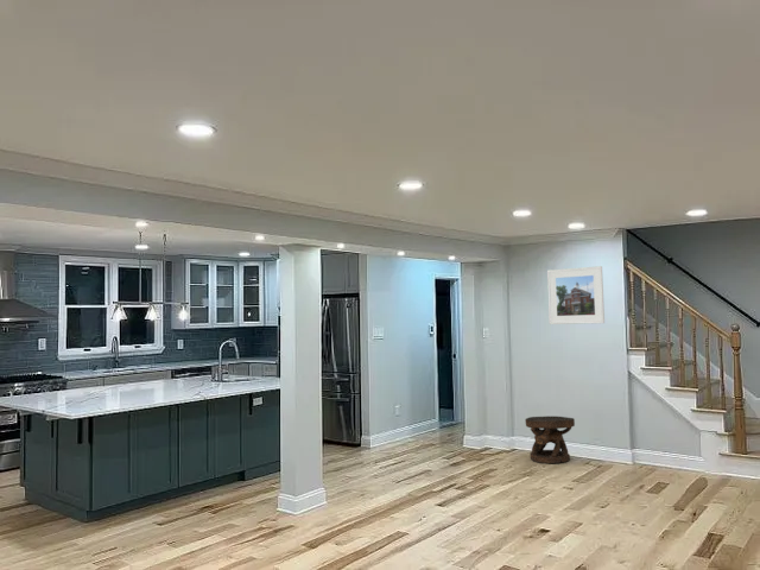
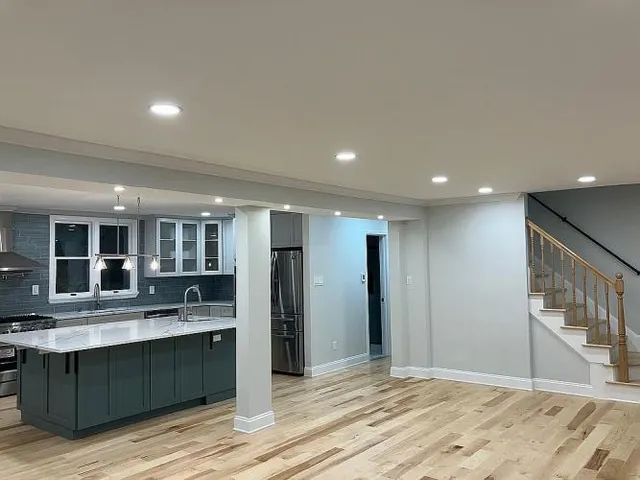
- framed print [546,265,606,325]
- side table [525,416,576,464]
